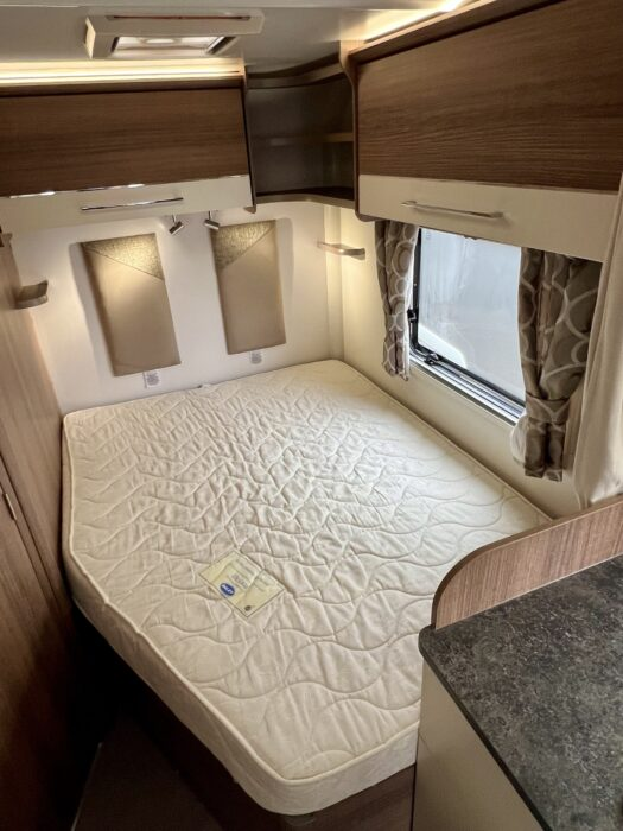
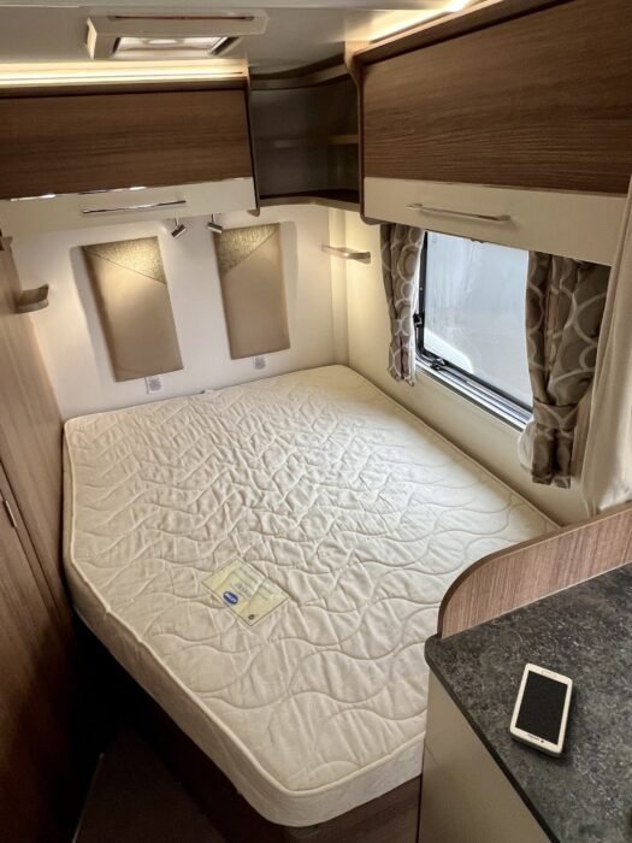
+ cell phone [507,661,574,759]
